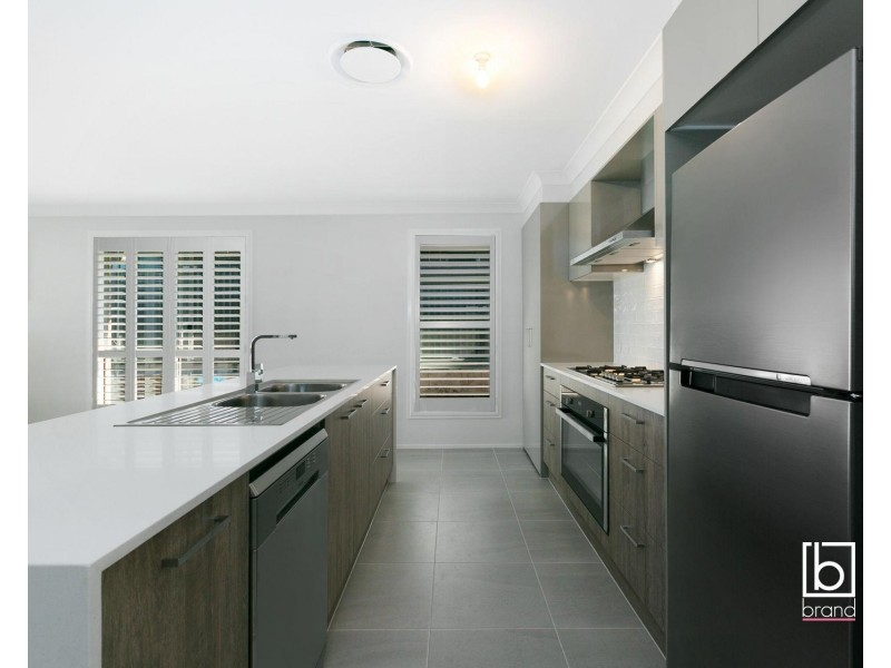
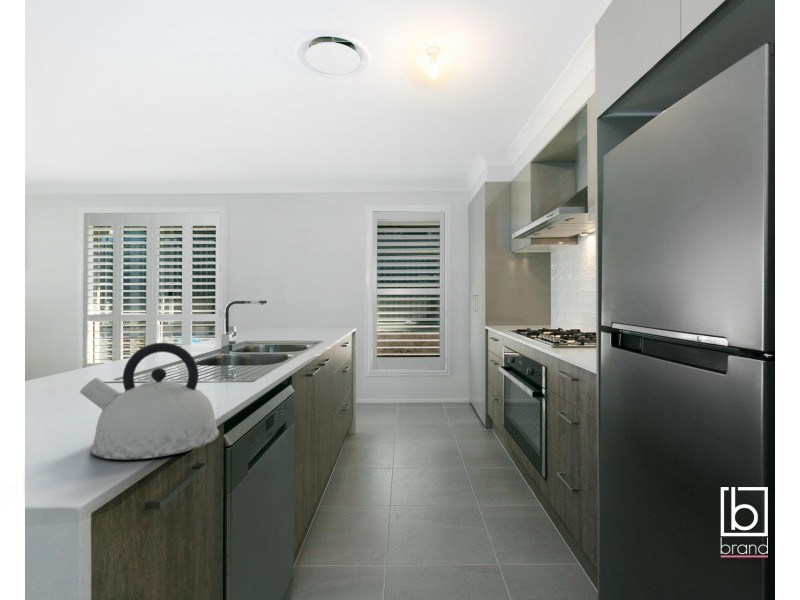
+ kettle [79,342,220,460]
